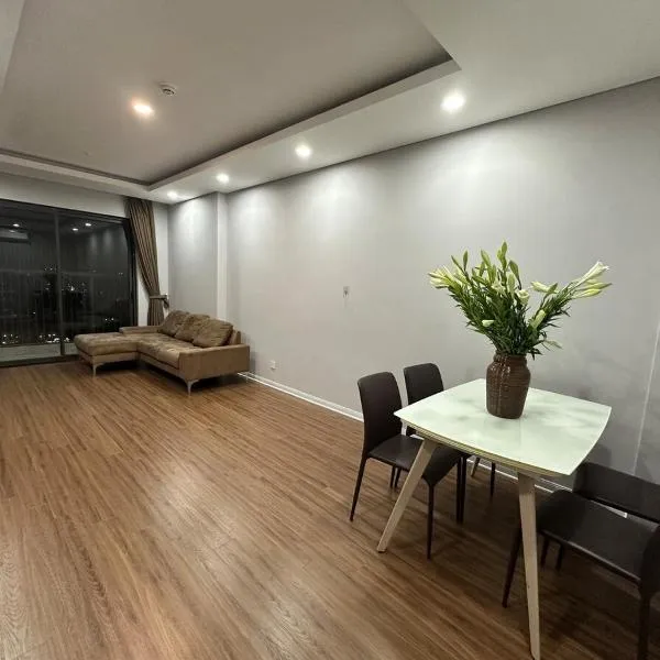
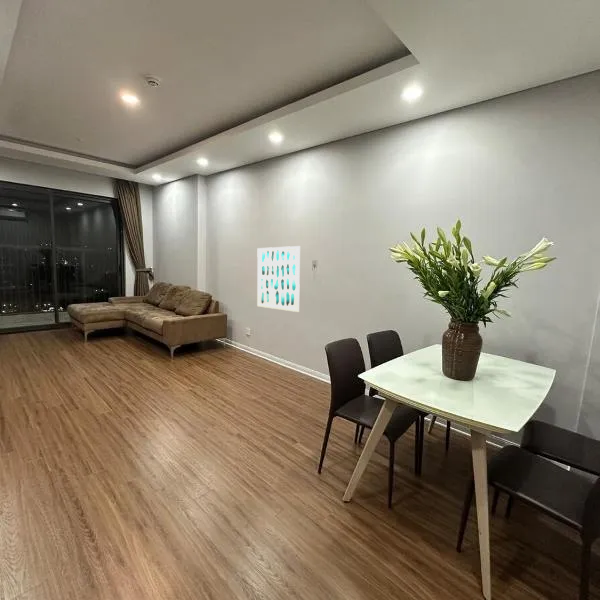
+ wall art [256,245,301,313]
